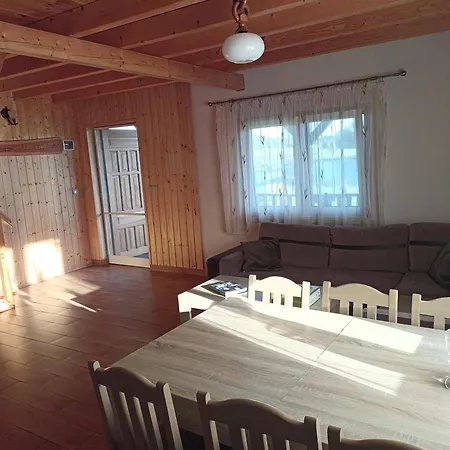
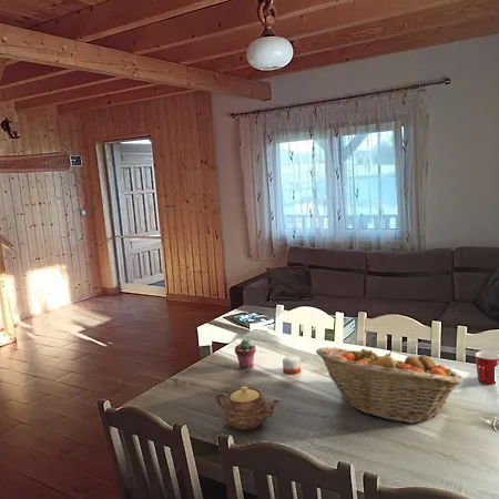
+ teapot [215,385,281,430]
+ fruit basket [315,346,464,425]
+ potted succulent [234,338,257,369]
+ candle [282,354,302,375]
+ mug [475,349,499,385]
